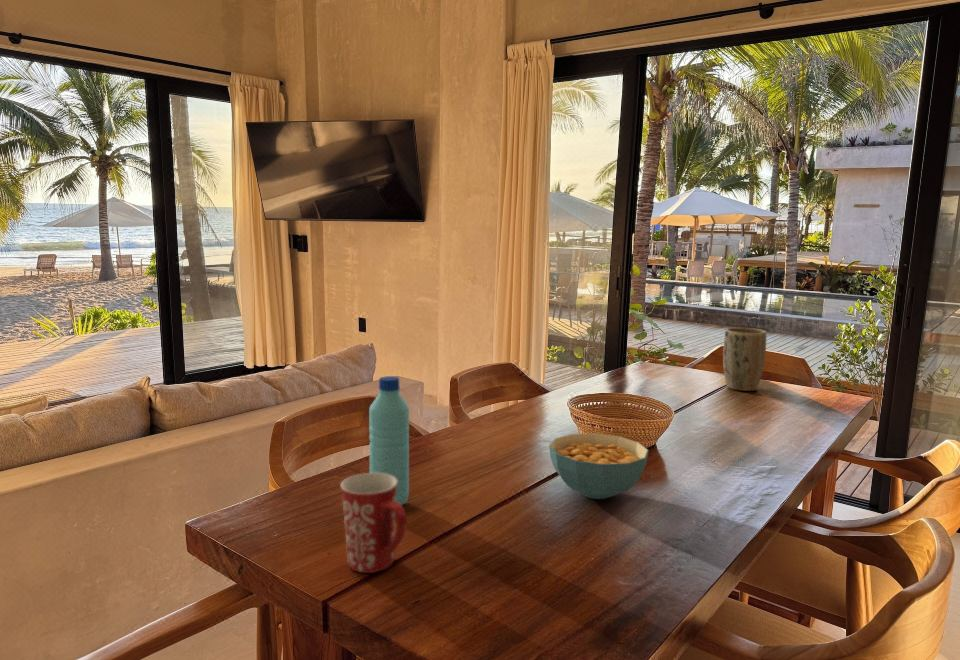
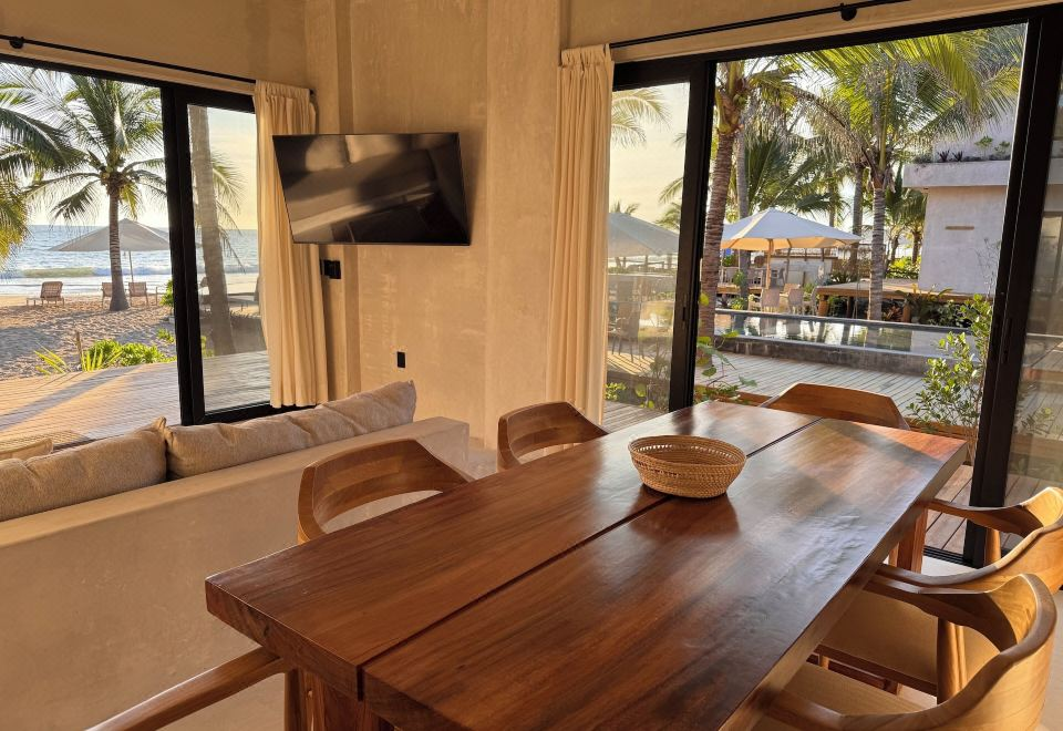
- water bottle [368,375,410,506]
- plant pot [722,327,768,392]
- mug [339,472,407,574]
- cereal bowl [548,432,650,500]
